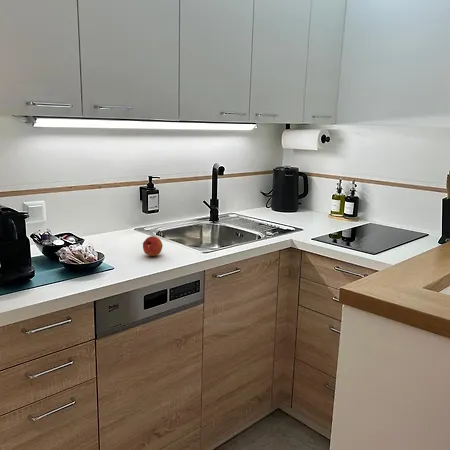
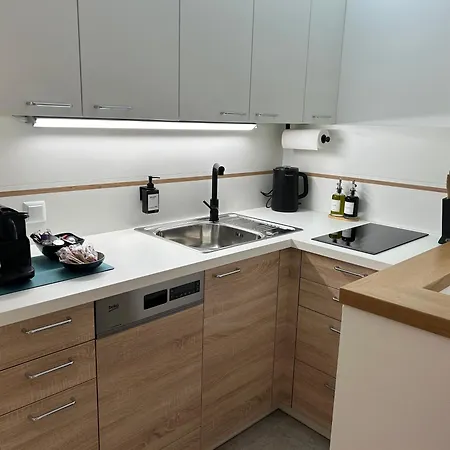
- fruit [142,235,164,257]
